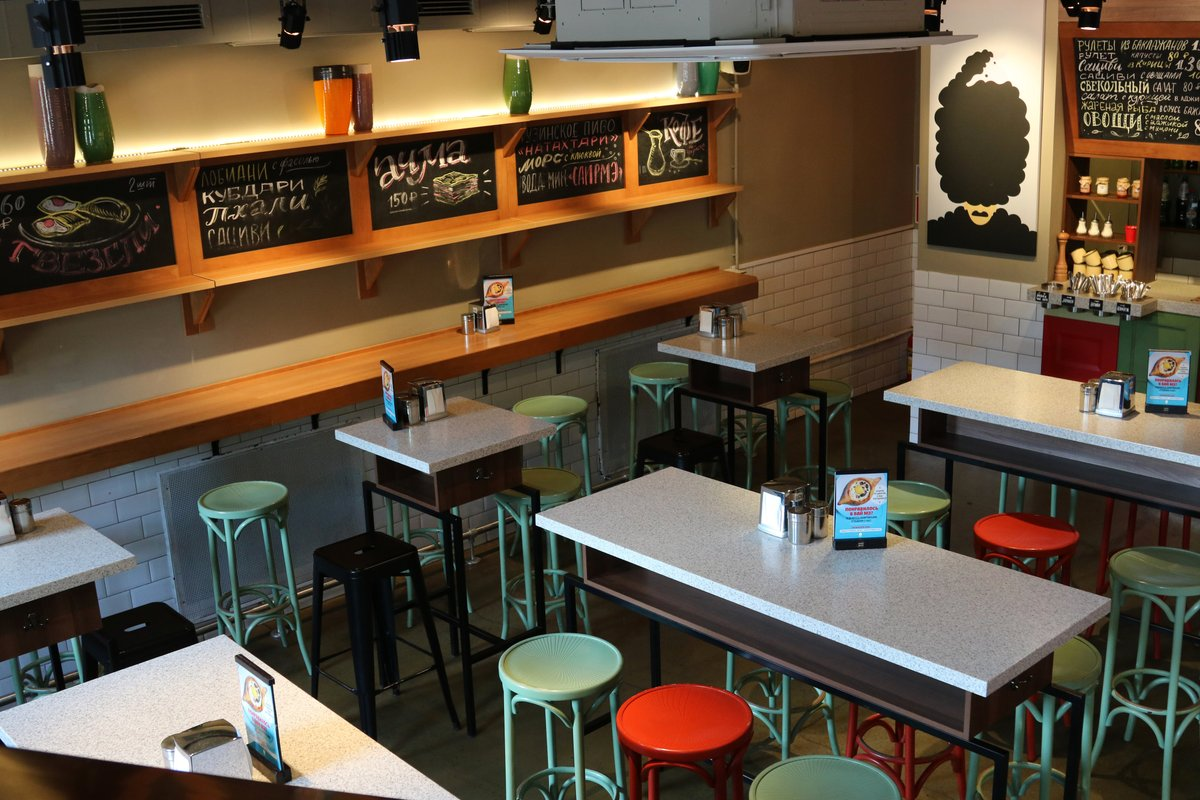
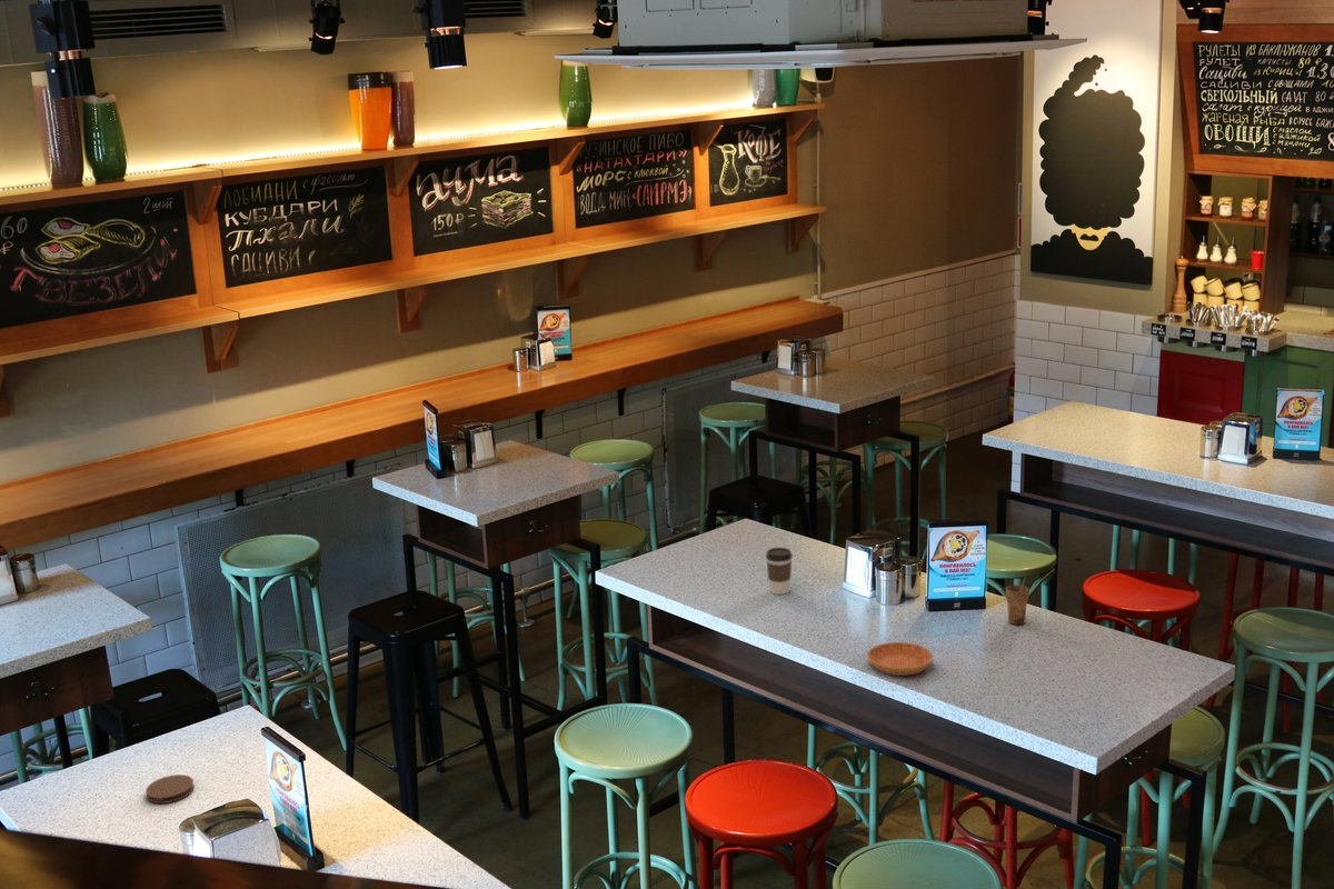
+ coaster [145,773,196,805]
+ cup [1005,577,1031,626]
+ saucer [866,641,934,677]
+ coffee cup [765,547,794,596]
